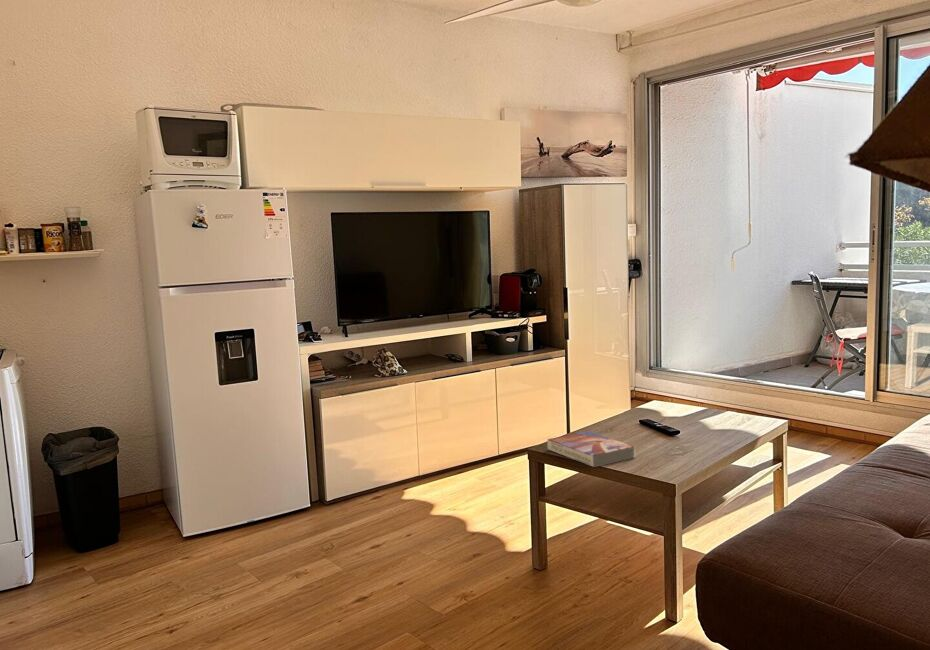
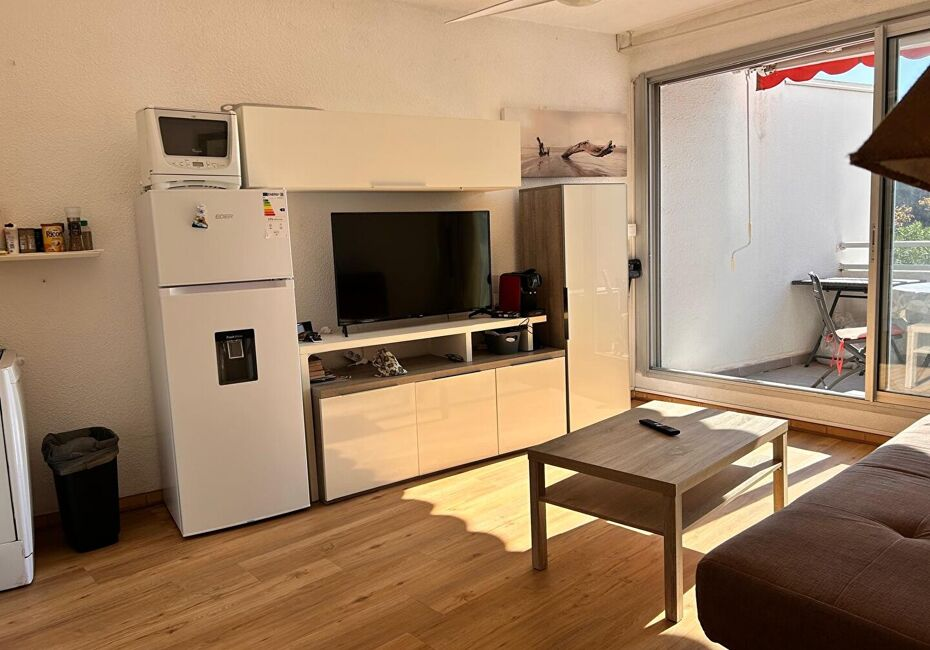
- textbook [546,430,636,468]
